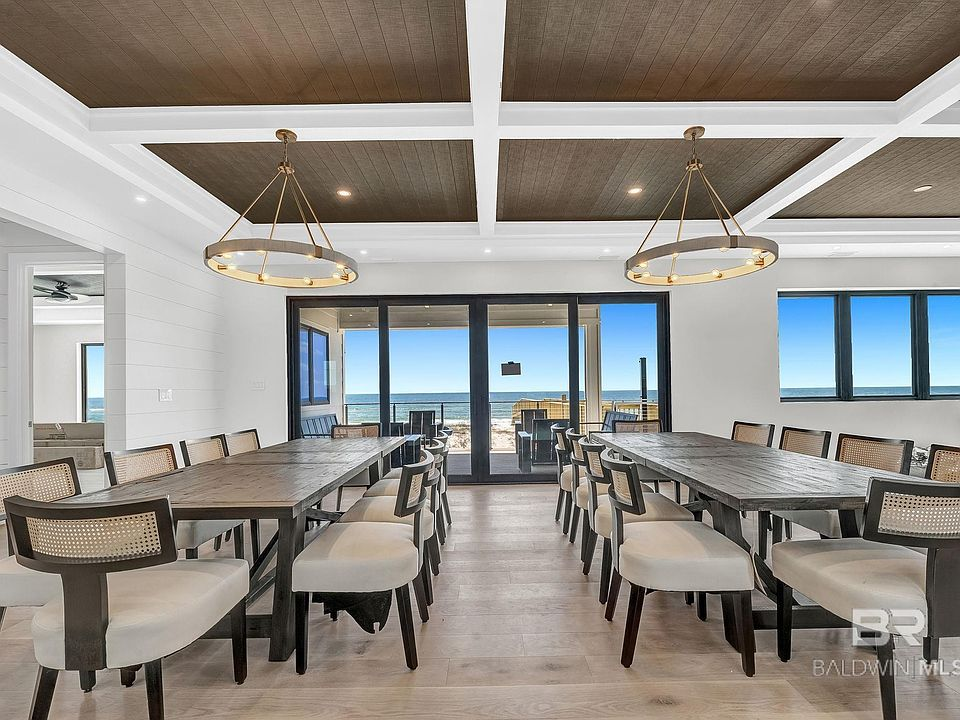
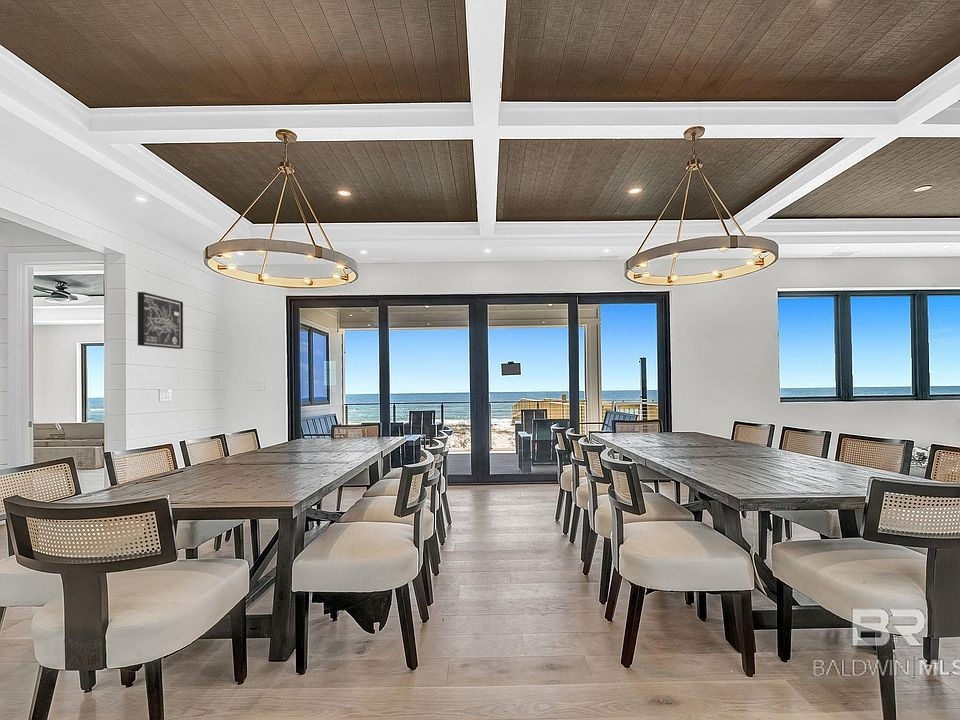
+ wall art [137,291,184,350]
